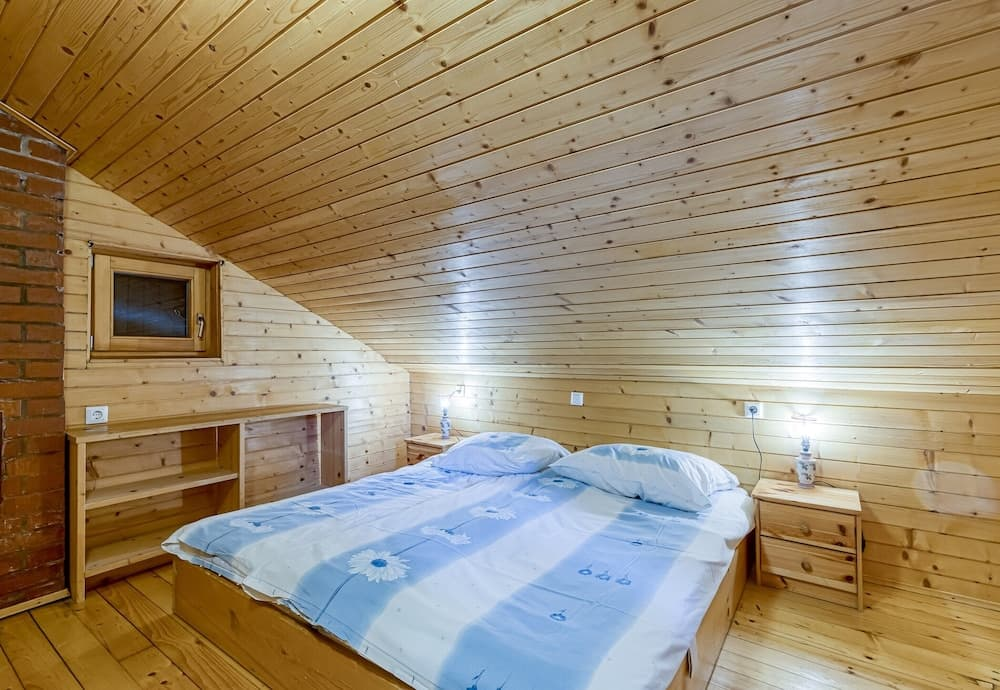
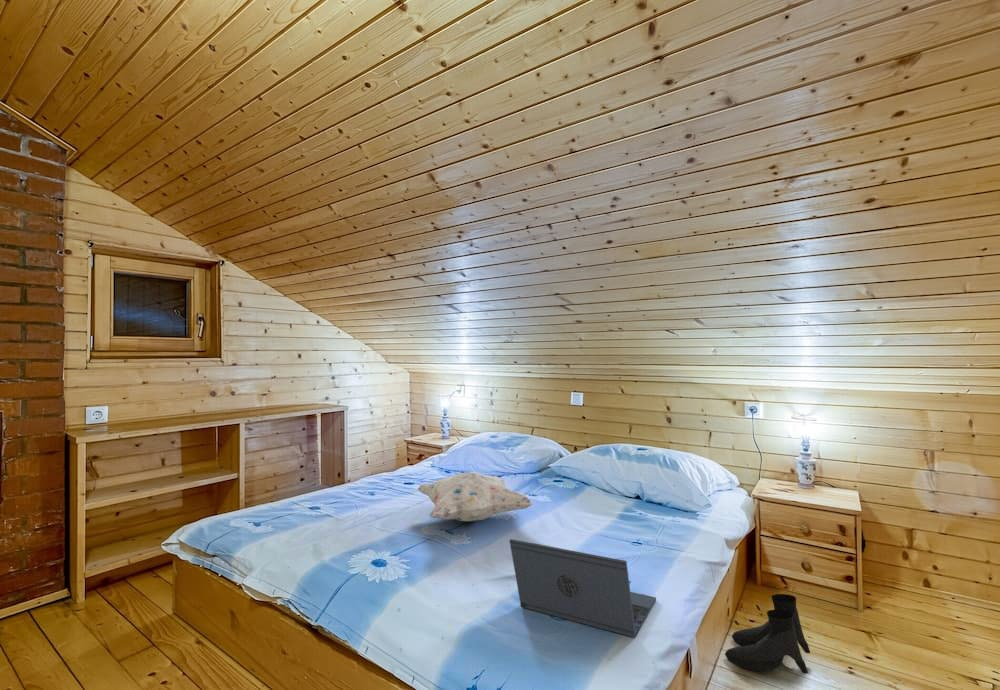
+ boots [724,593,811,675]
+ decorative pillow [416,471,535,522]
+ laptop [509,538,657,638]
